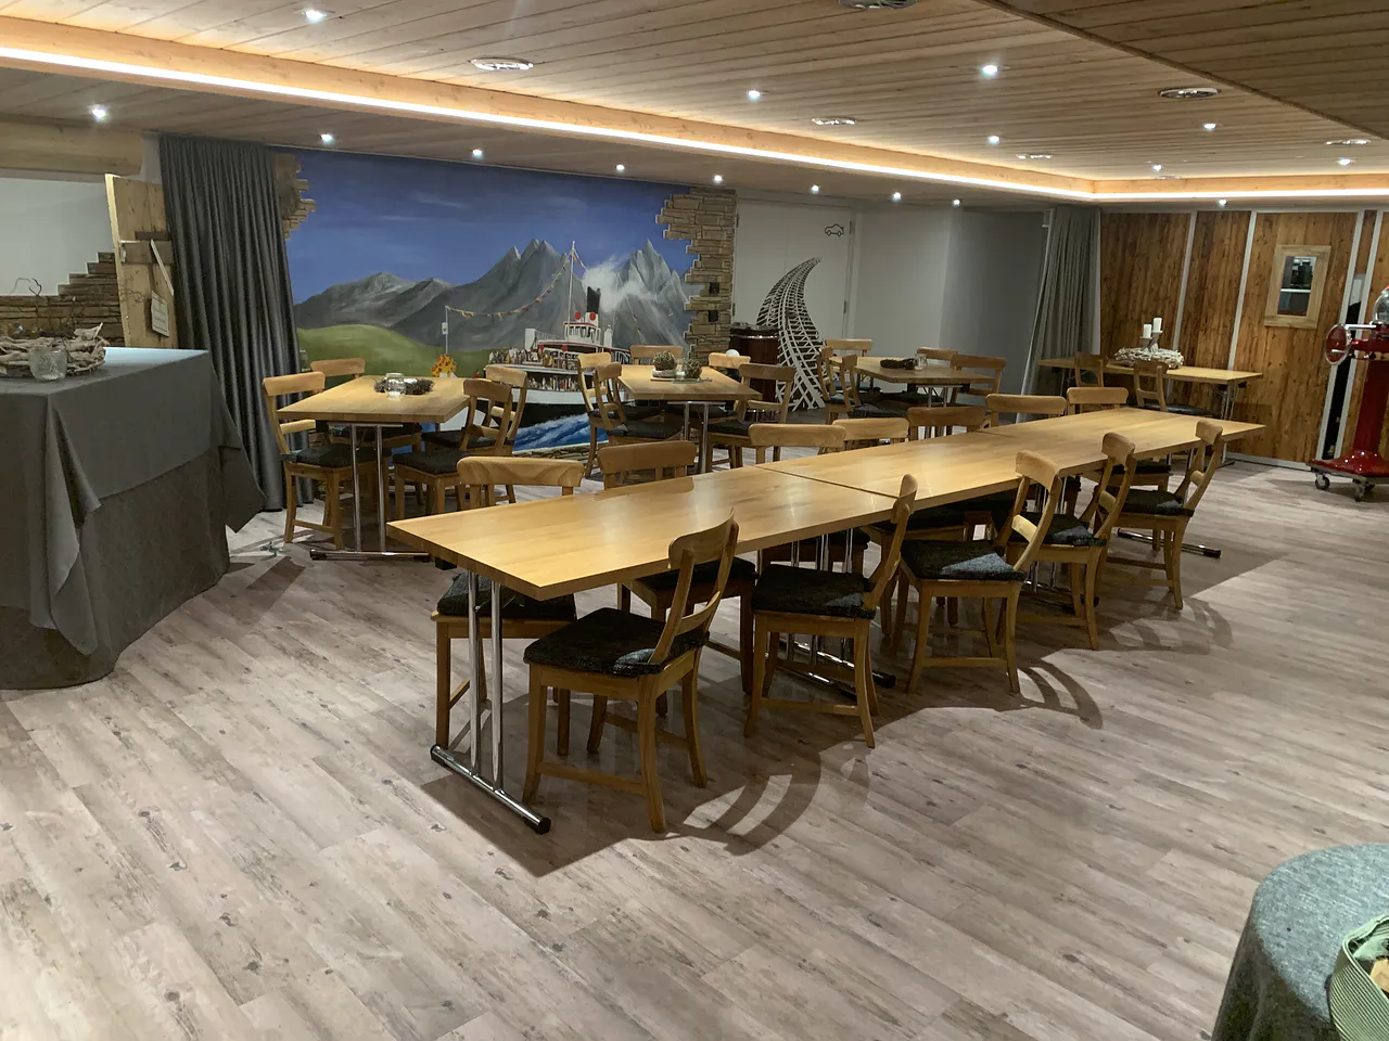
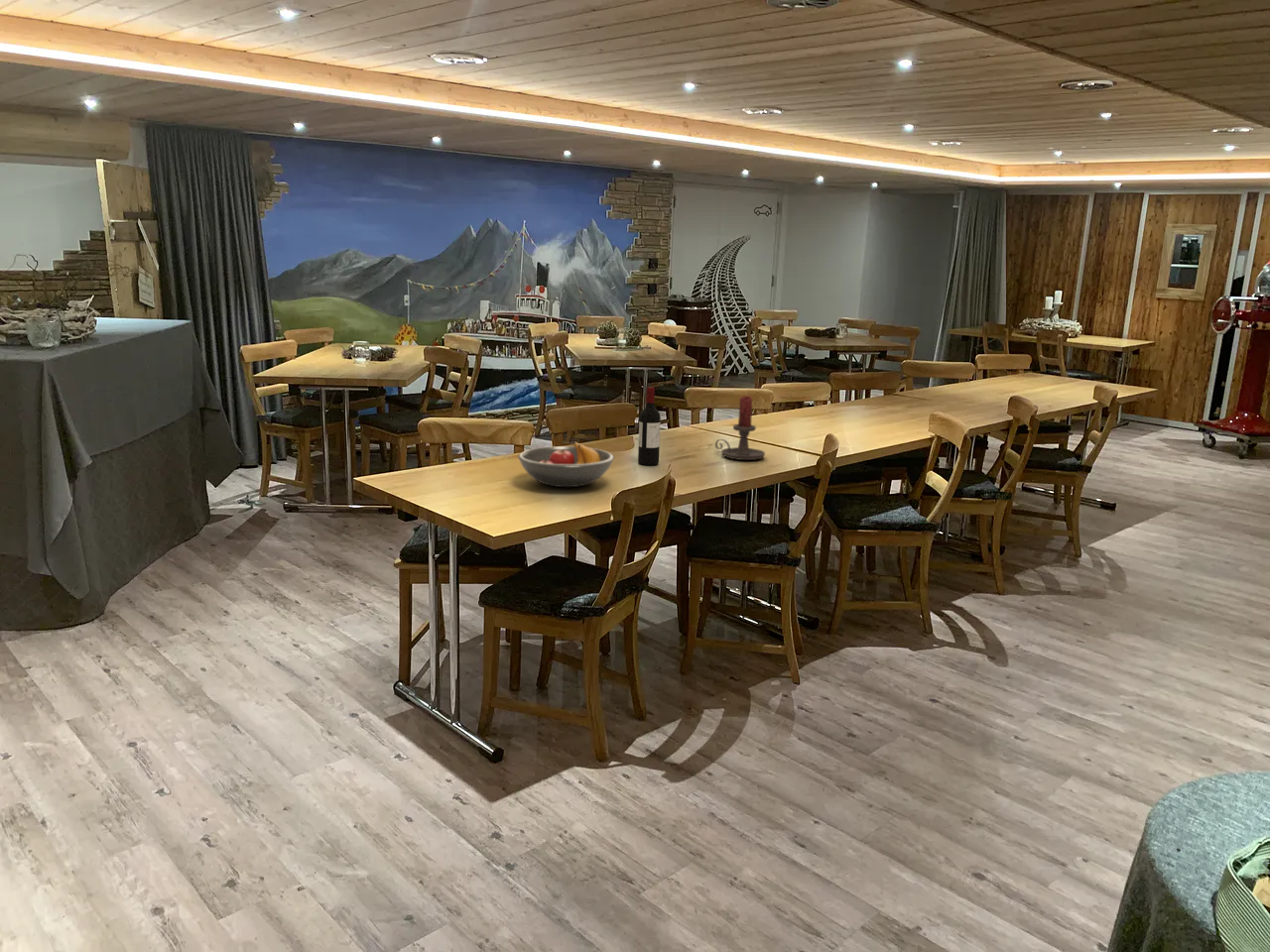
+ candle holder [714,395,766,461]
+ fruit bowl [517,440,615,488]
+ wine bottle [637,386,662,466]
